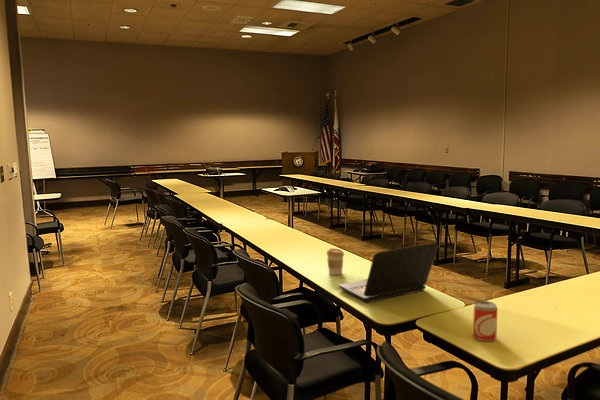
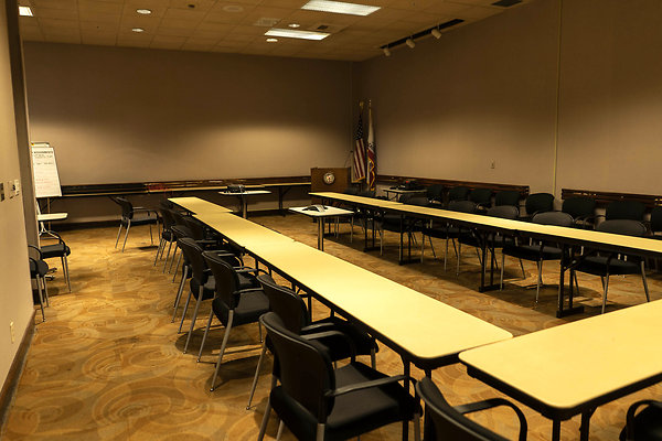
- laptop [338,242,439,303]
- beer can [472,300,498,342]
- coffee cup [326,247,345,276]
